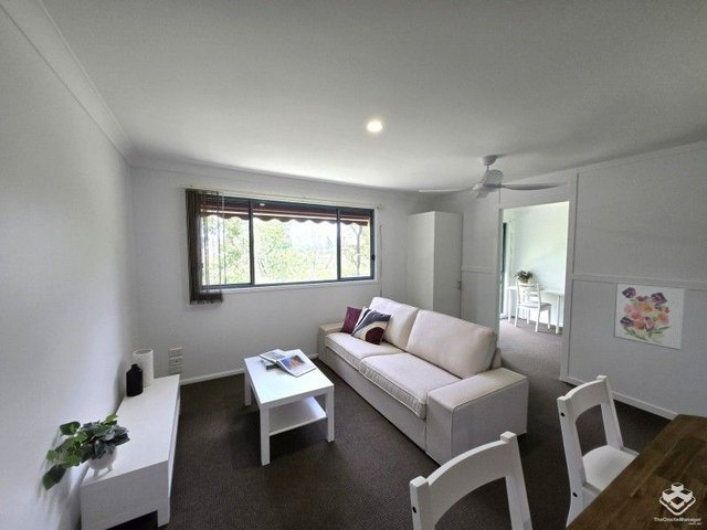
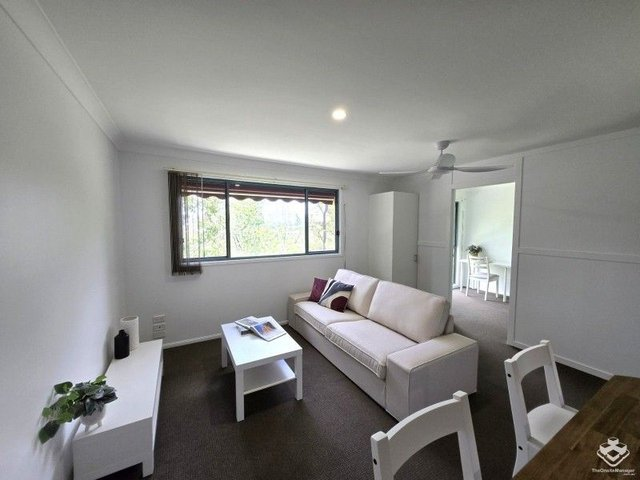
- wall art [612,280,689,353]
